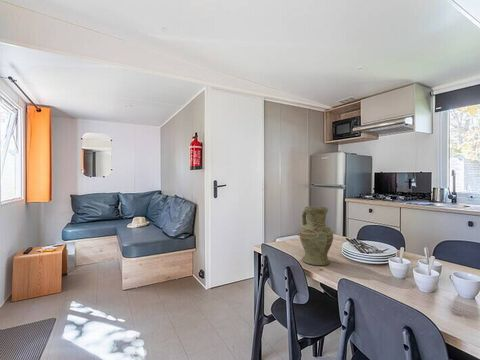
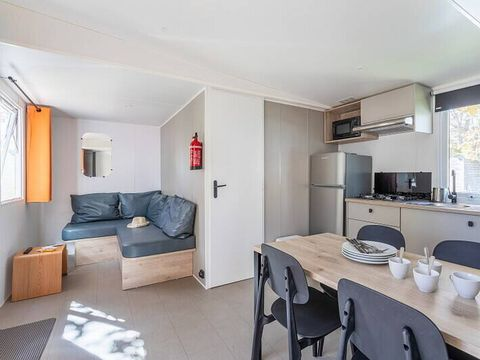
- vase [299,205,334,266]
